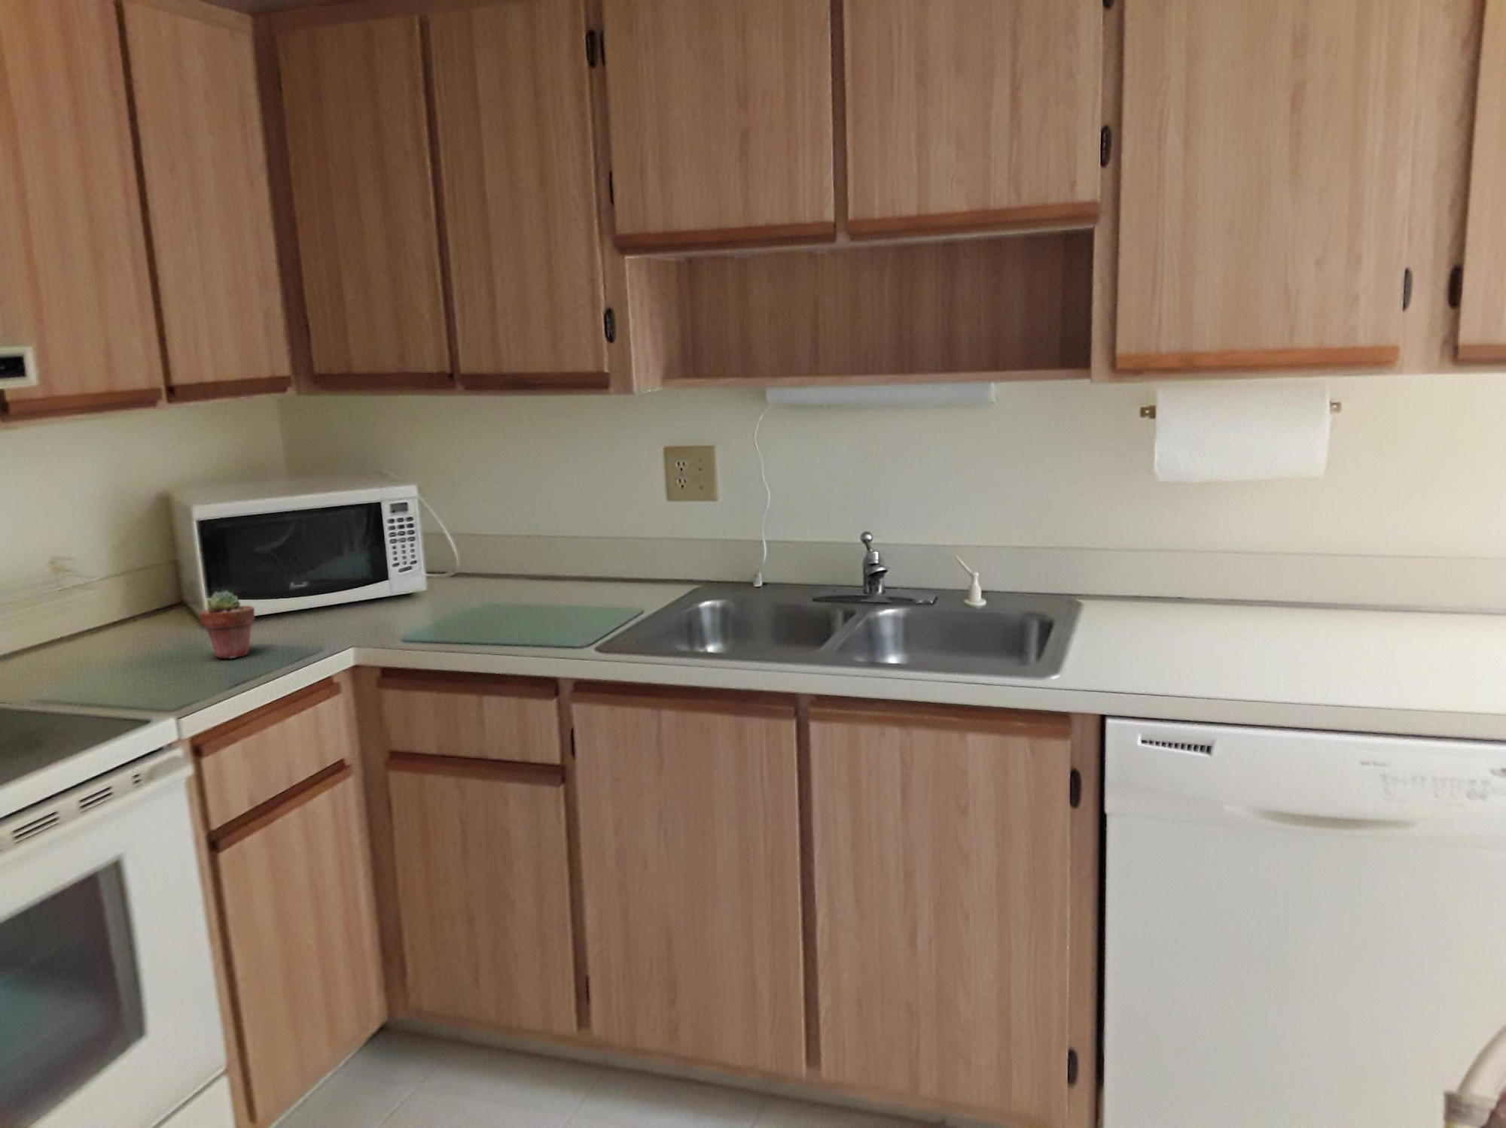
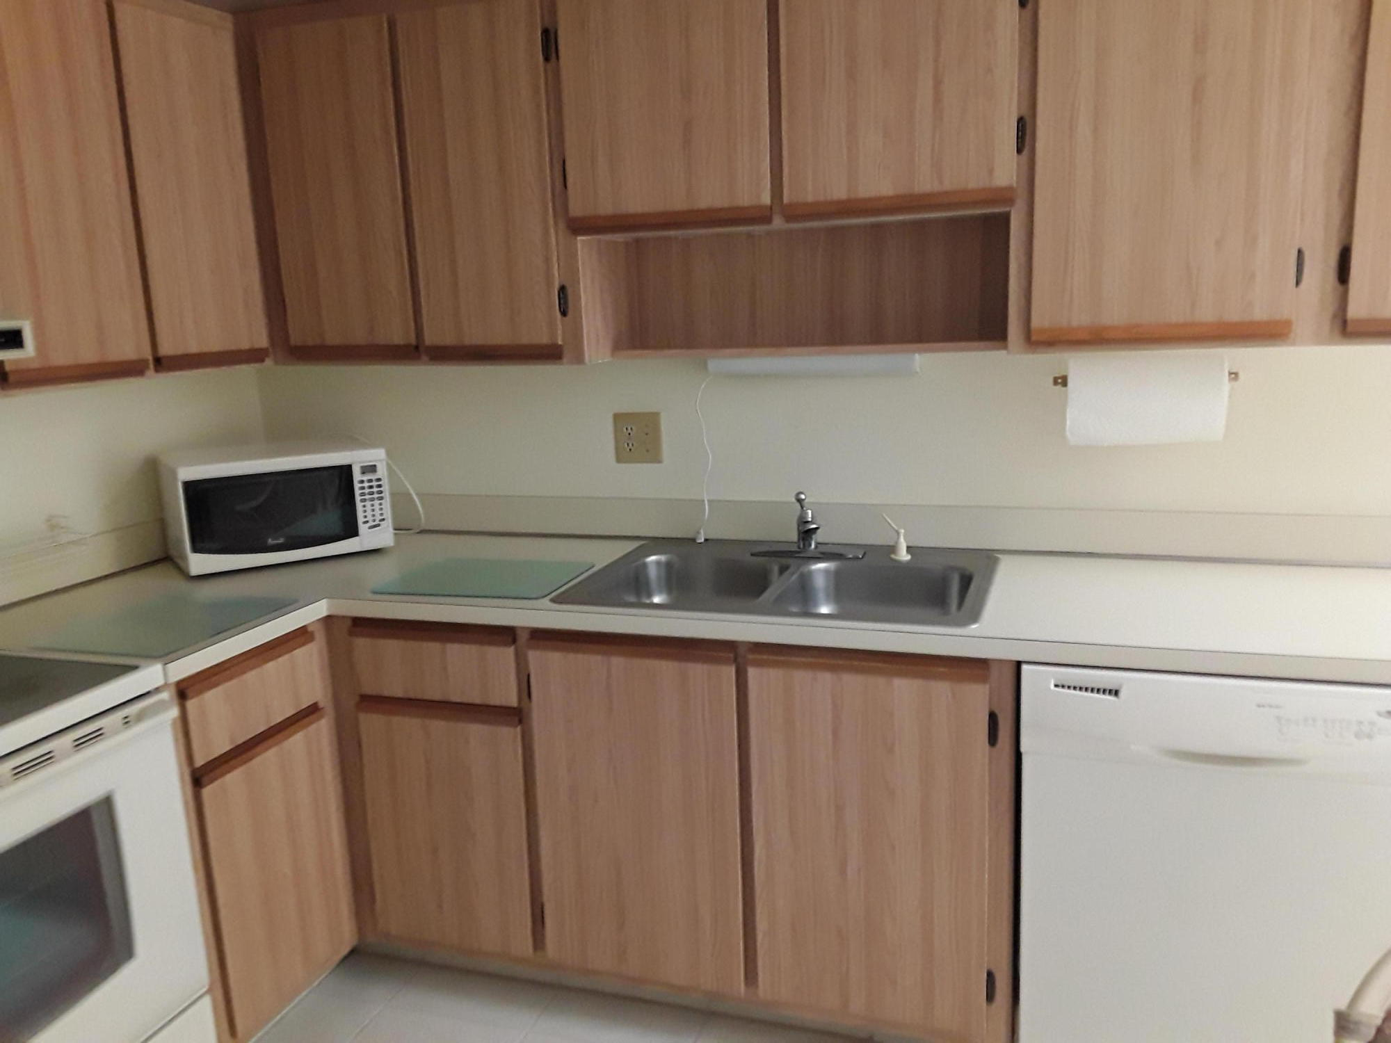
- potted succulent [199,590,255,660]
